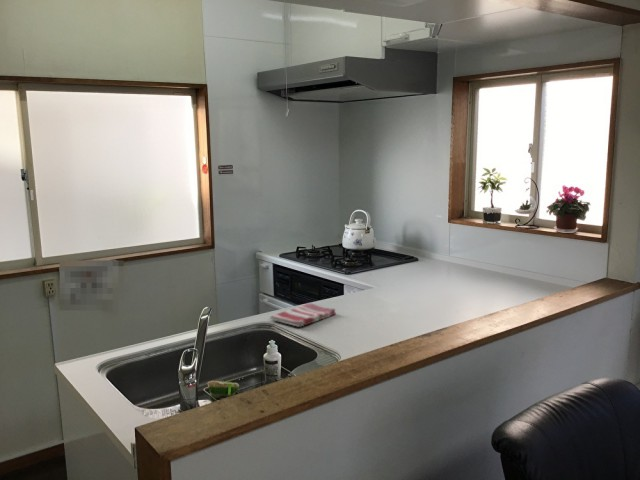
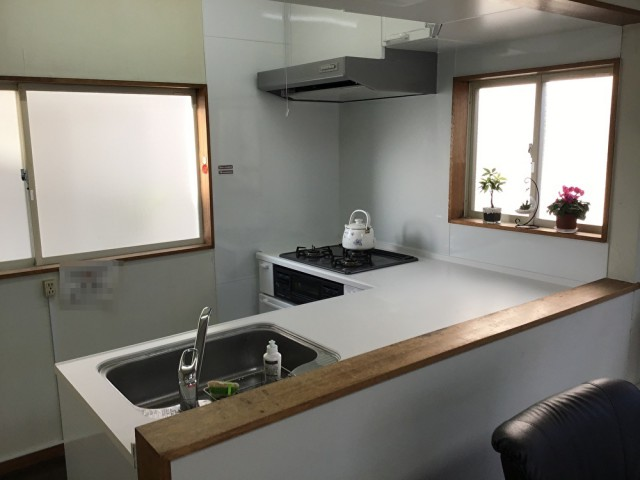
- dish towel [269,302,337,328]
